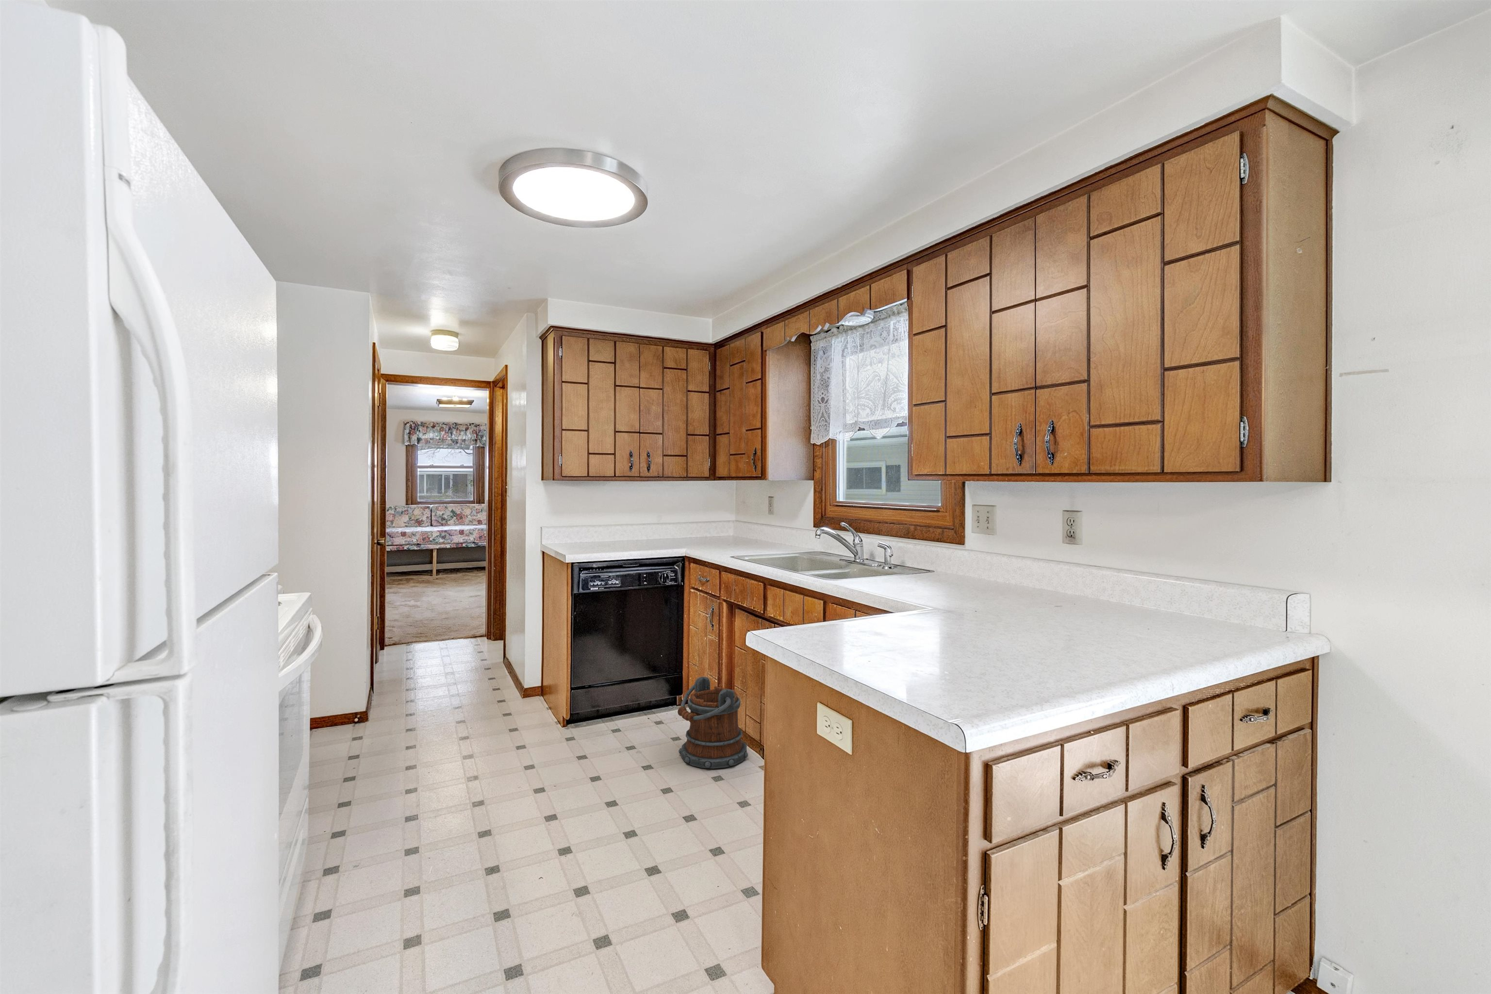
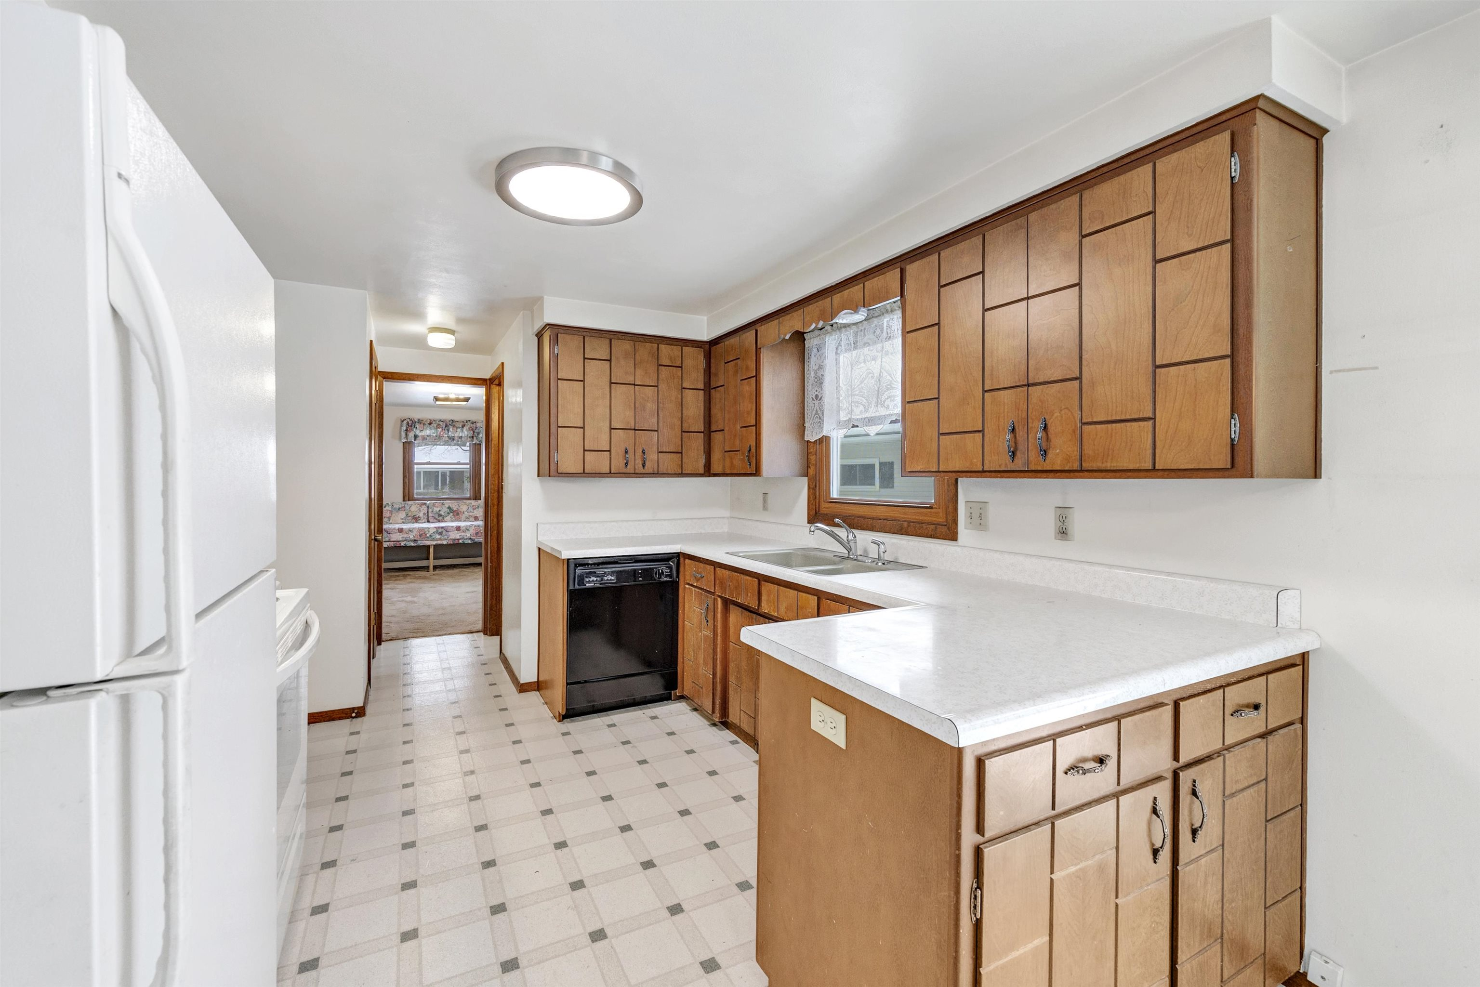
- bucket [677,677,749,770]
